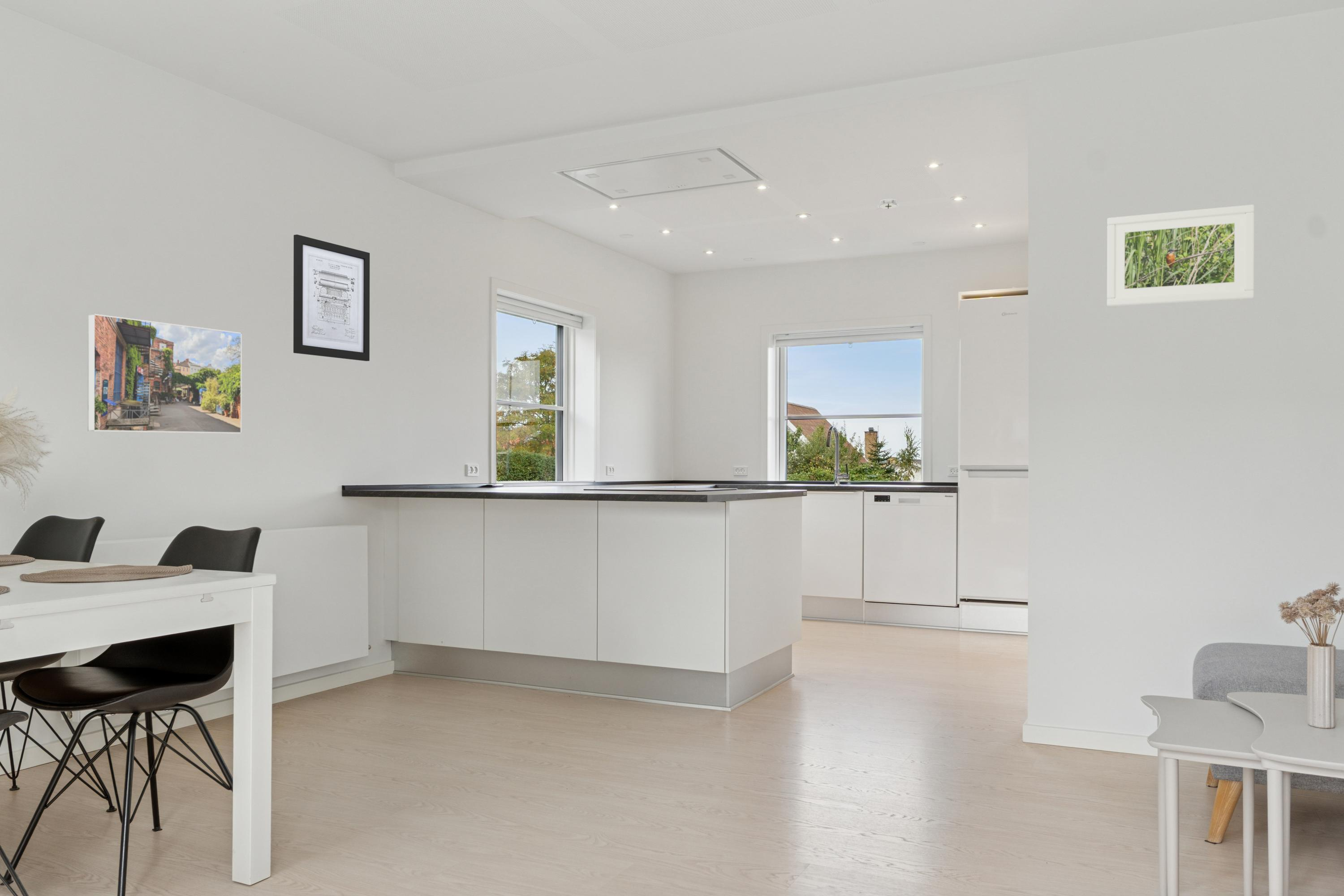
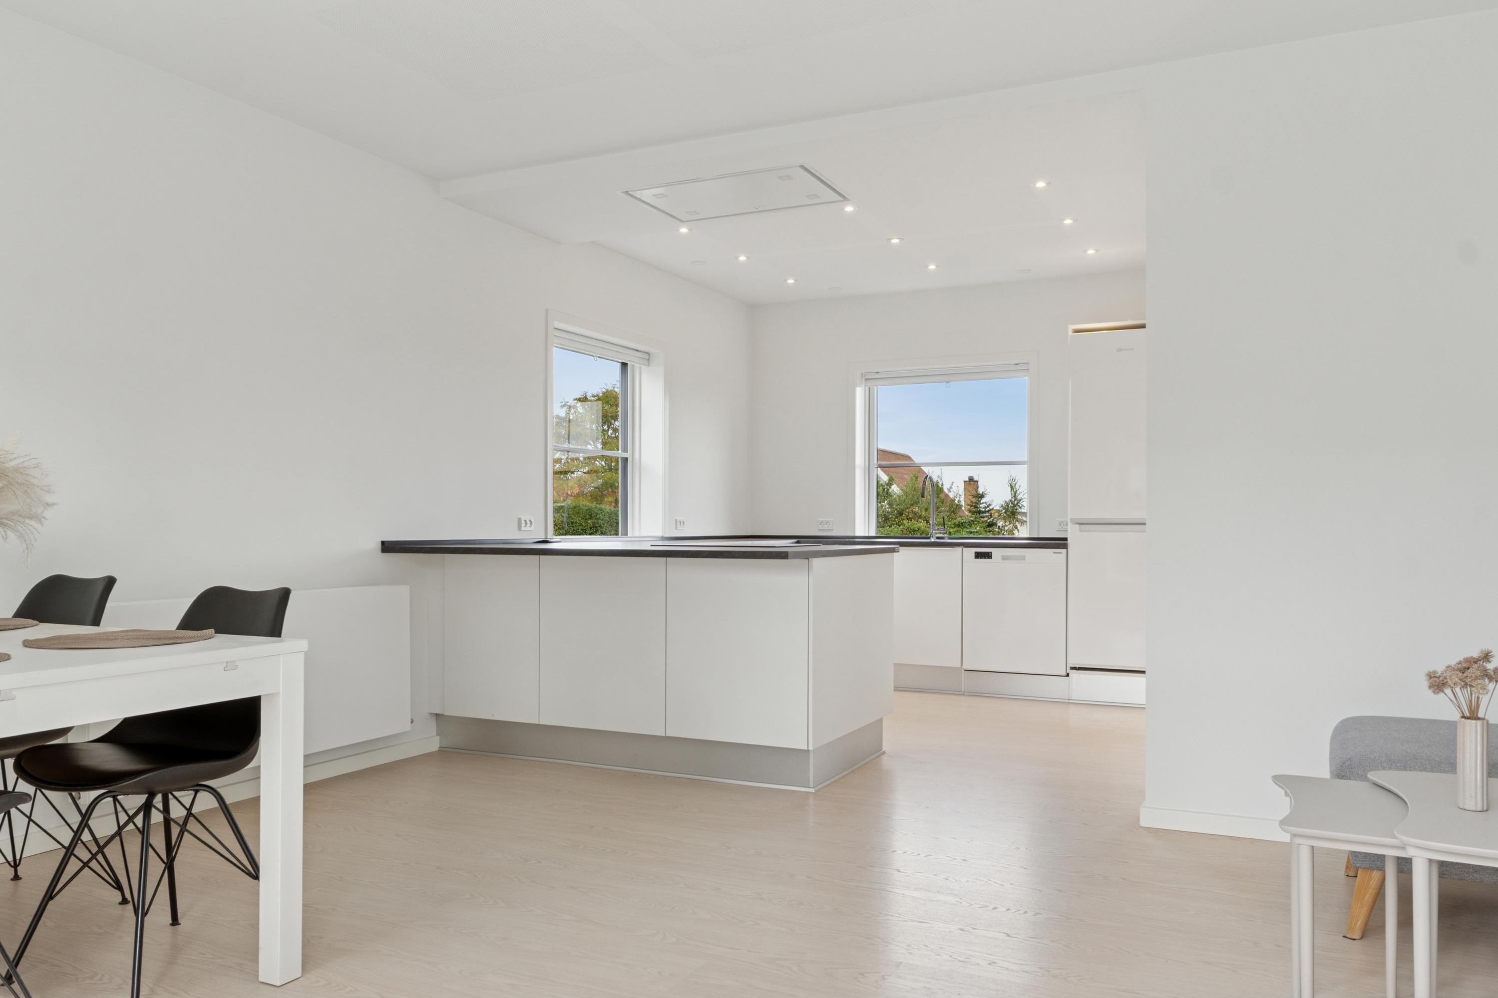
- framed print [1107,204,1255,307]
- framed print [87,313,242,434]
- wall art [293,234,370,362]
- smoke detector [877,199,899,210]
